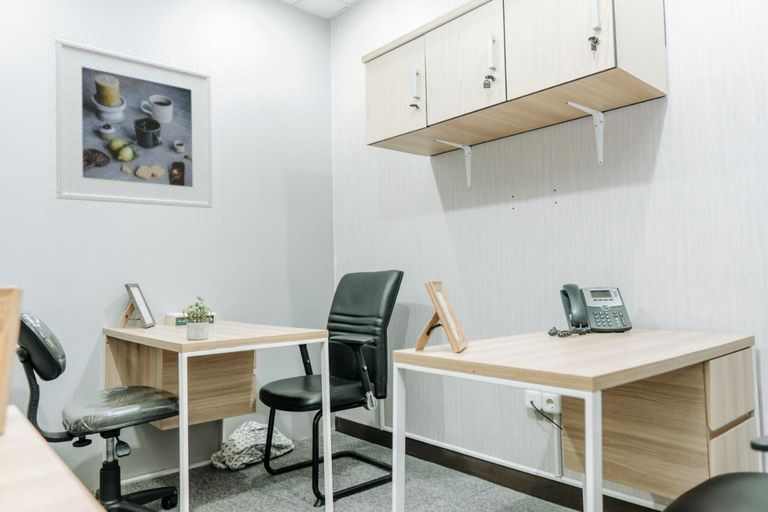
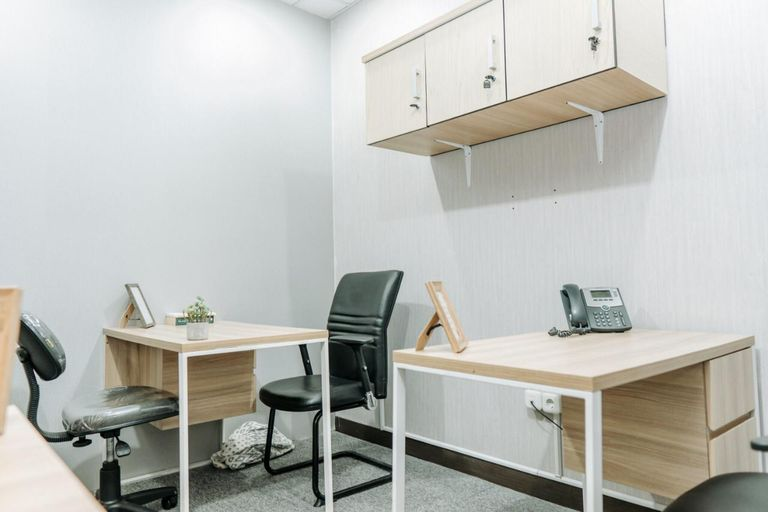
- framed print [54,37,213,209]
